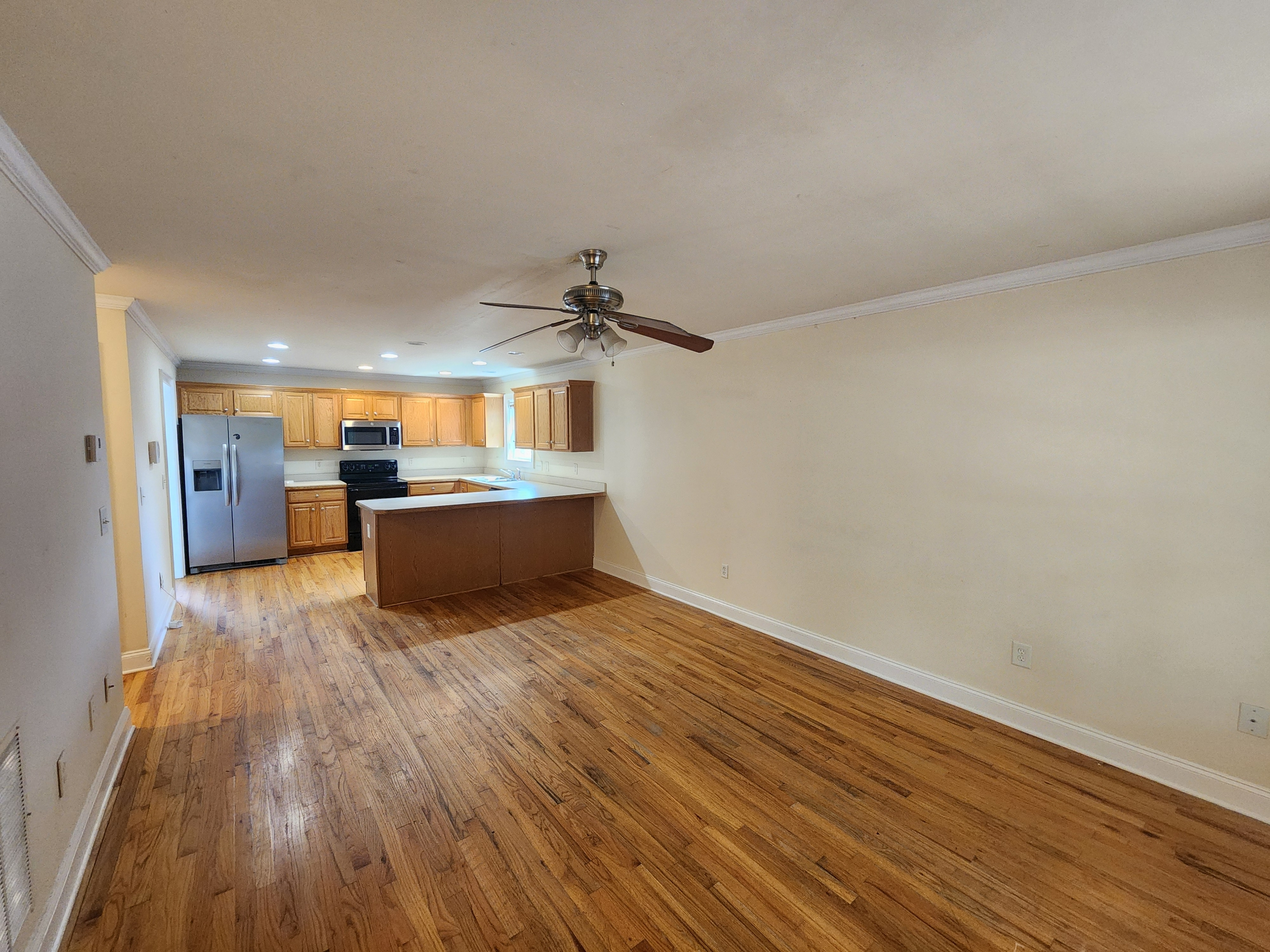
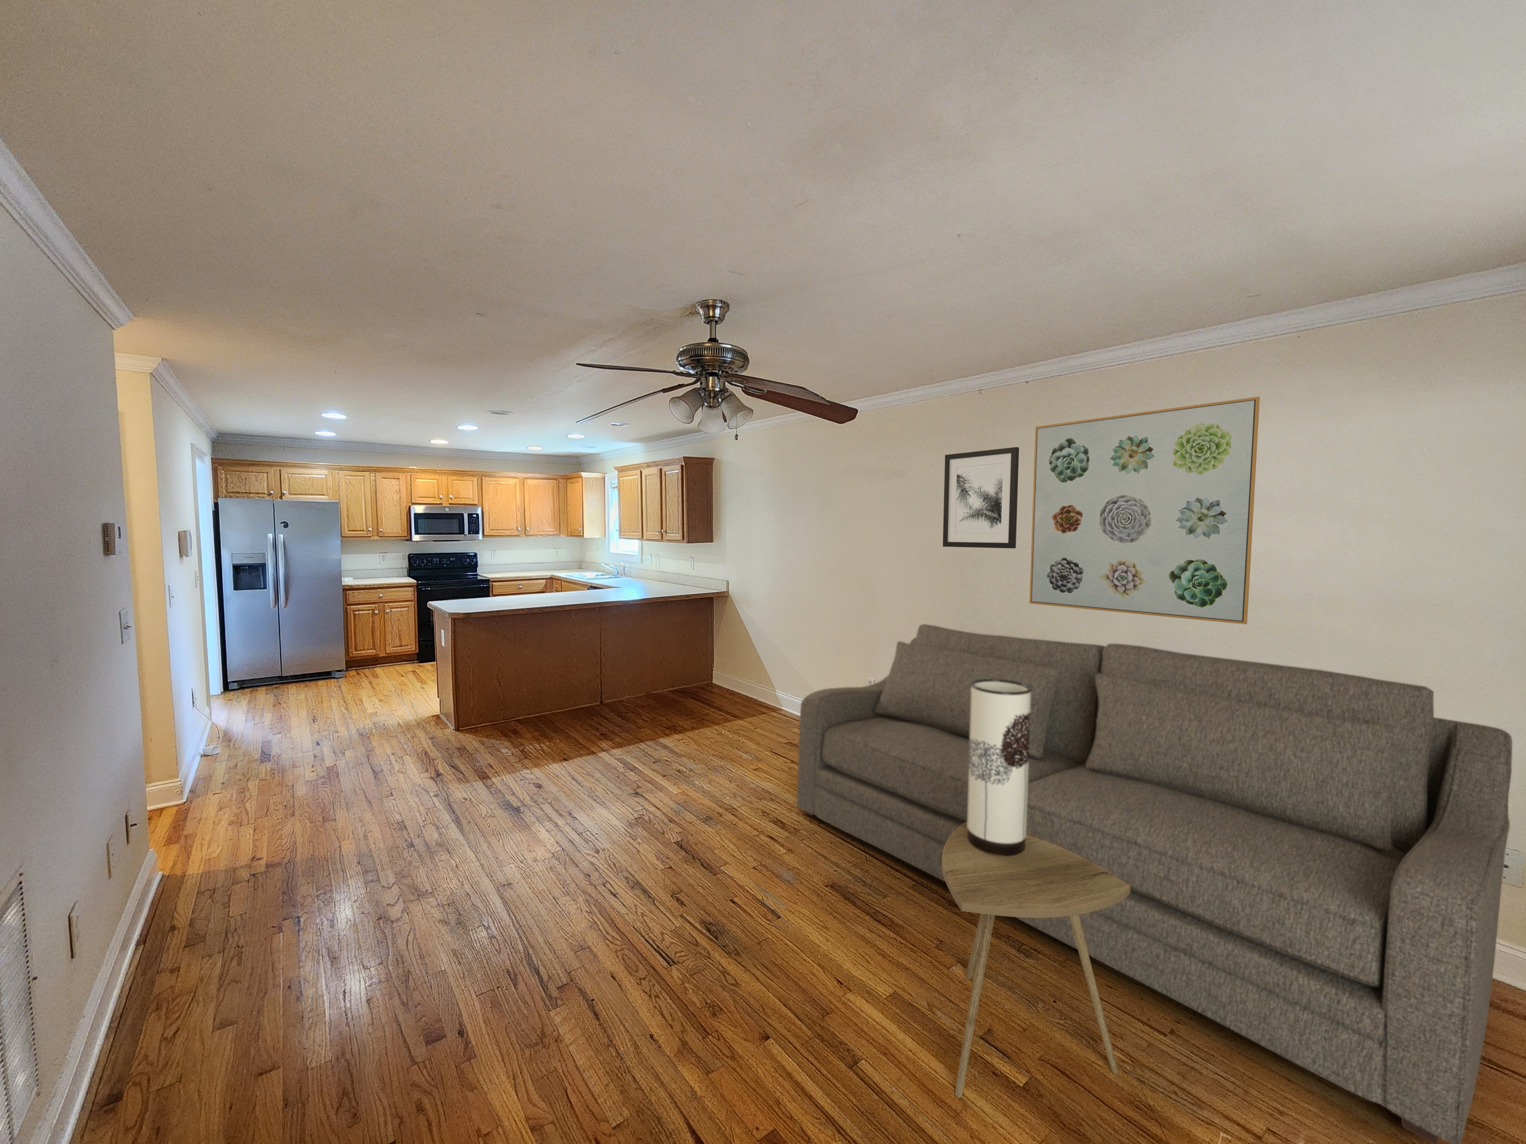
+ table lamp [967,679,1031,857]
+ wall art [1029,397,1260,625]
+ wall art [942,446,1019,549]
+ sofa [797,624,1513,1144]
+ side table [942,822,1129,1098]
